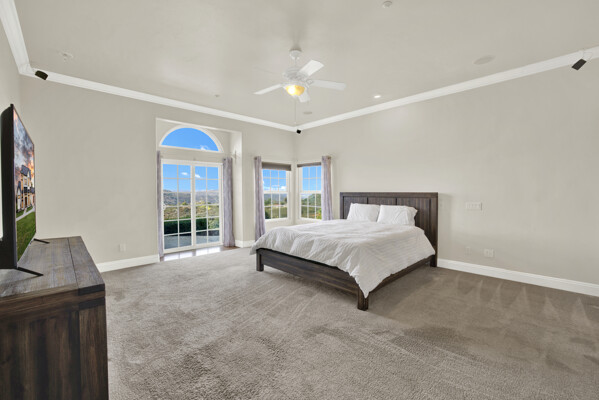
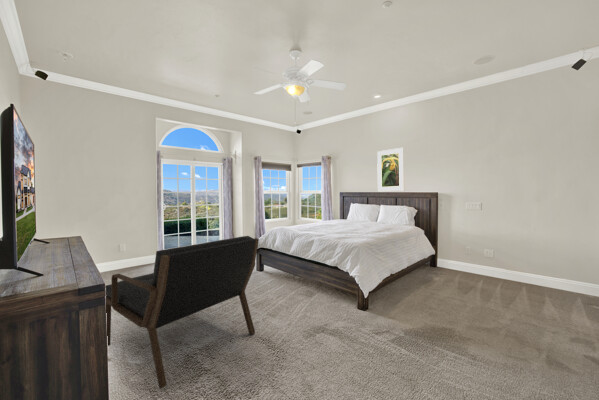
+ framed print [376,147,405,192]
+ bench [105,235,260,390]
